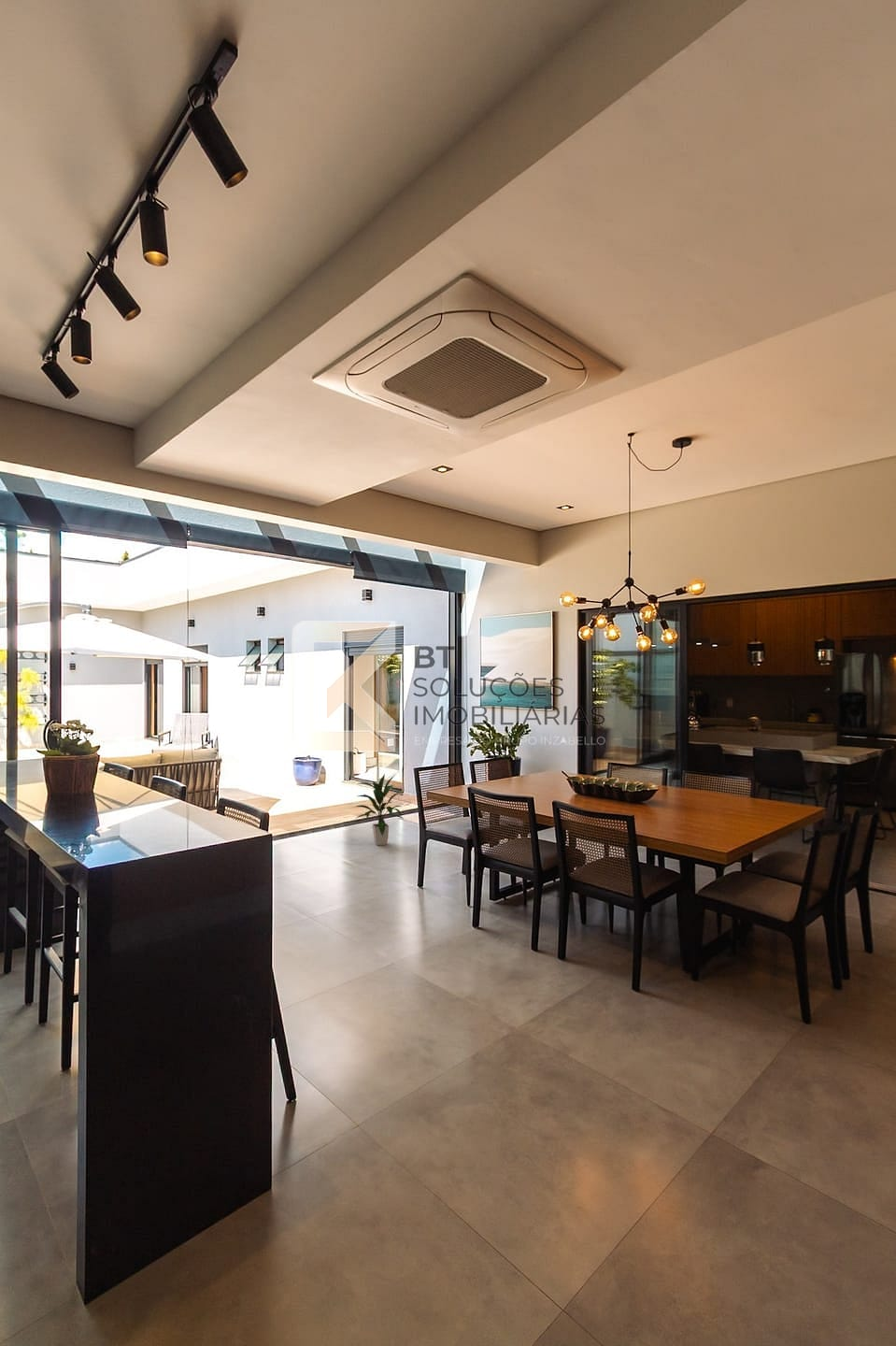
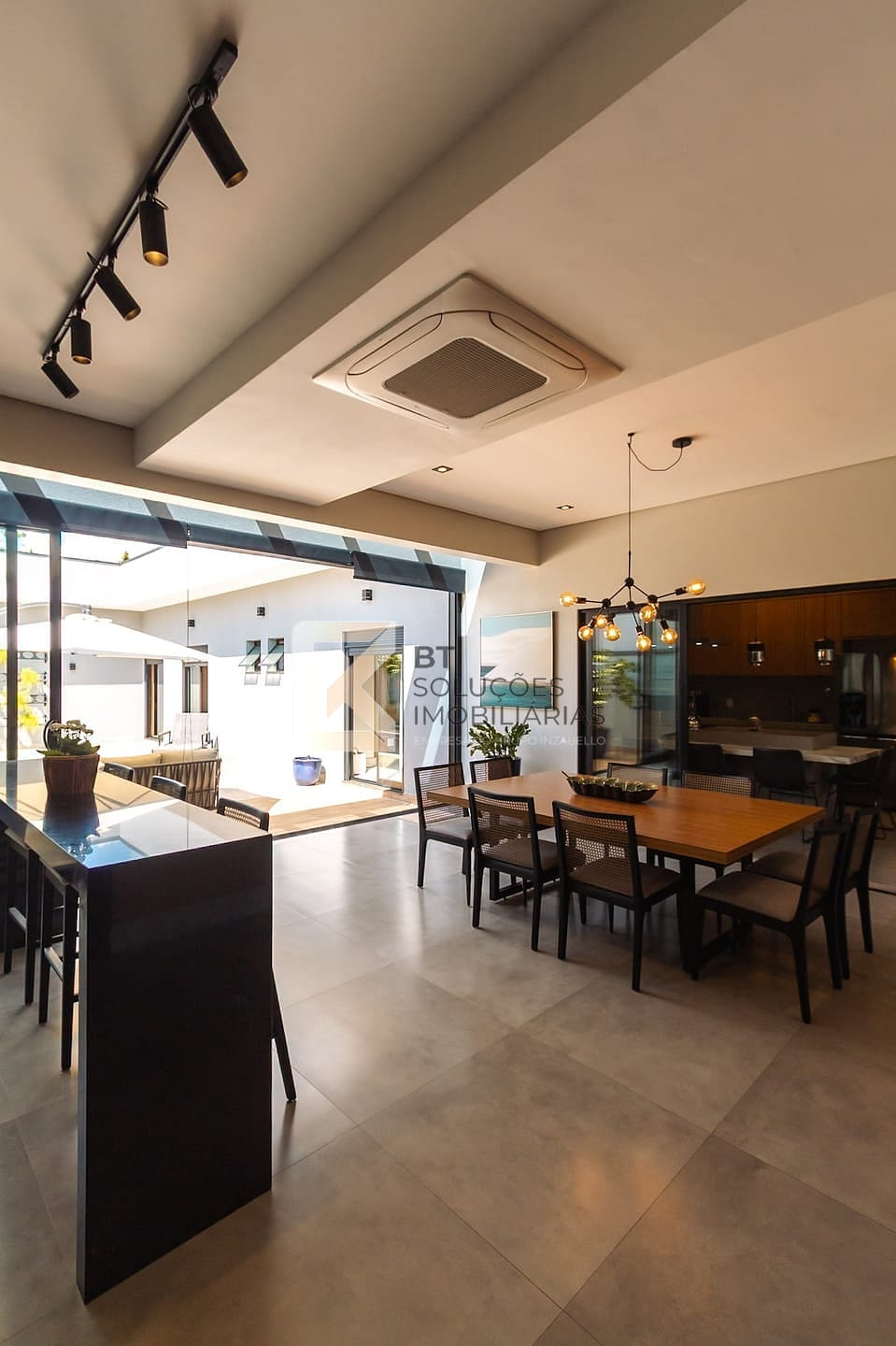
- indoor plant [352,773,405,846]
